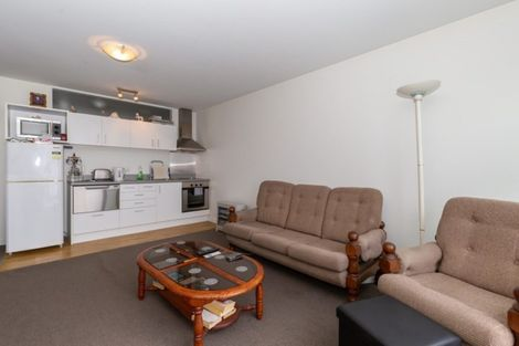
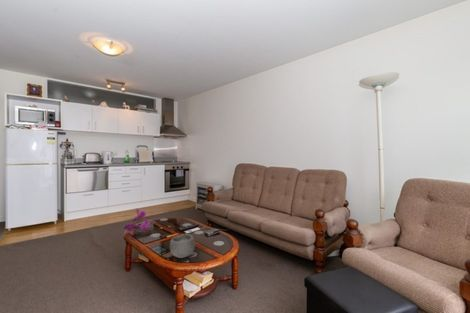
+ bowl [169,233,196,259]
+ flower [122,208,151,237]
